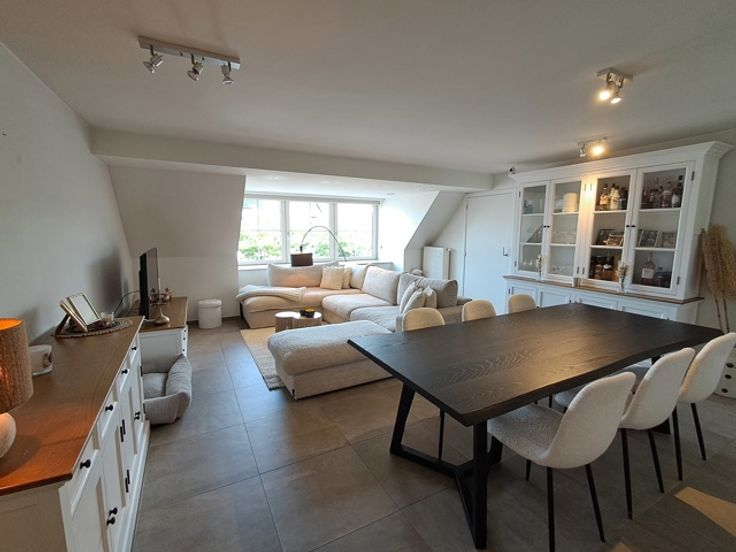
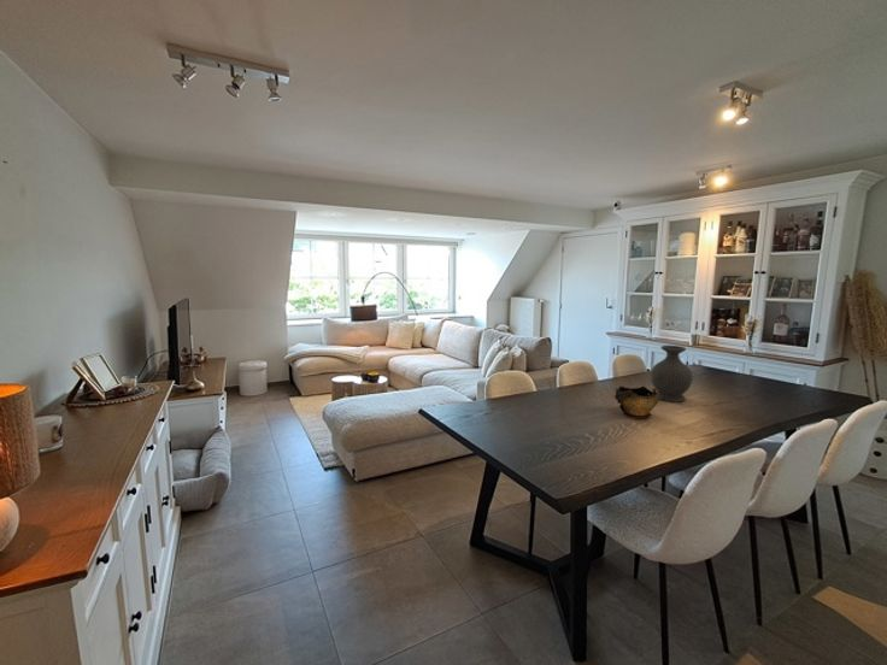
+ decorative bowl [613,384,659,419]
+ vase [650,345,694,404]
